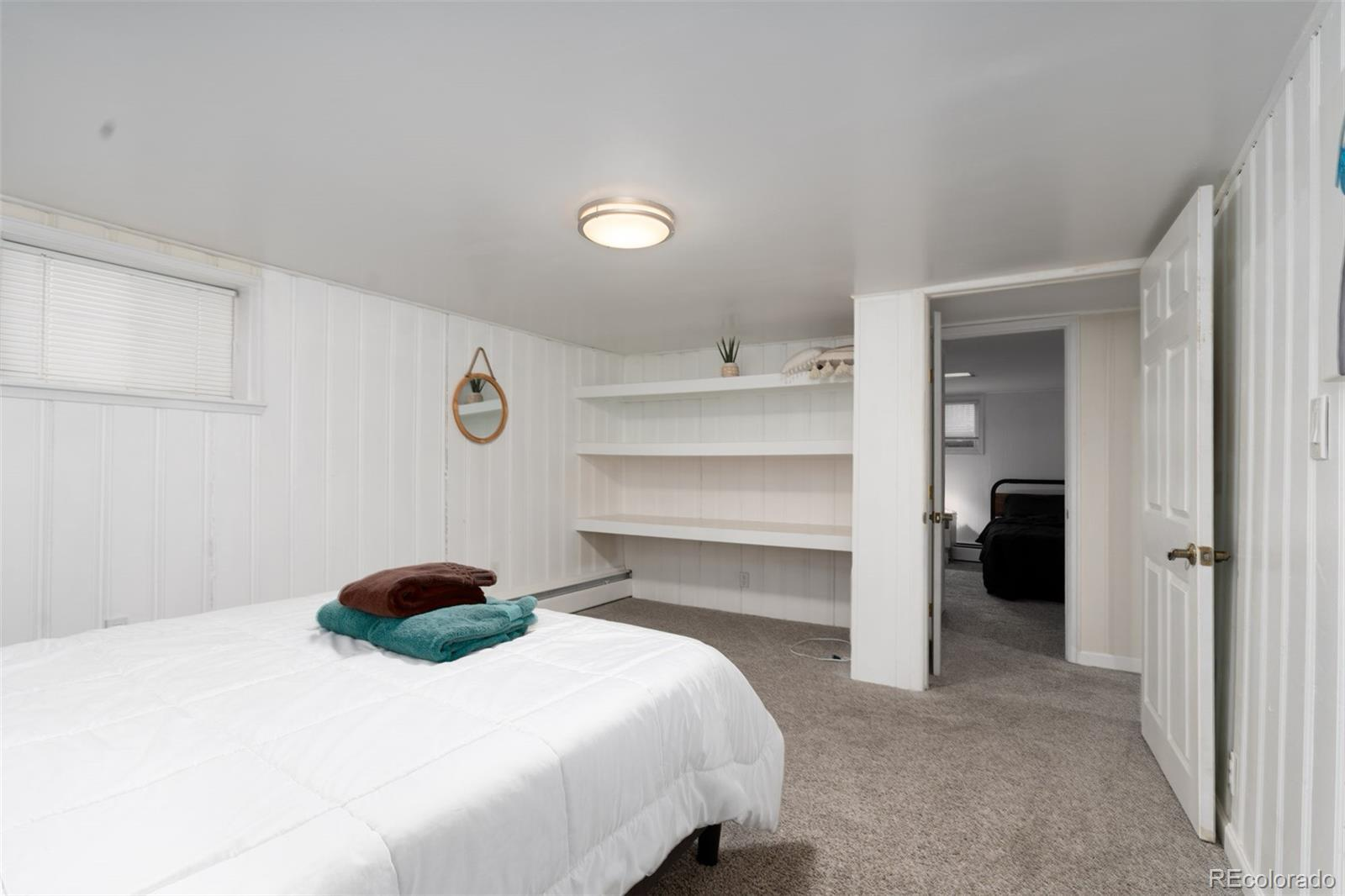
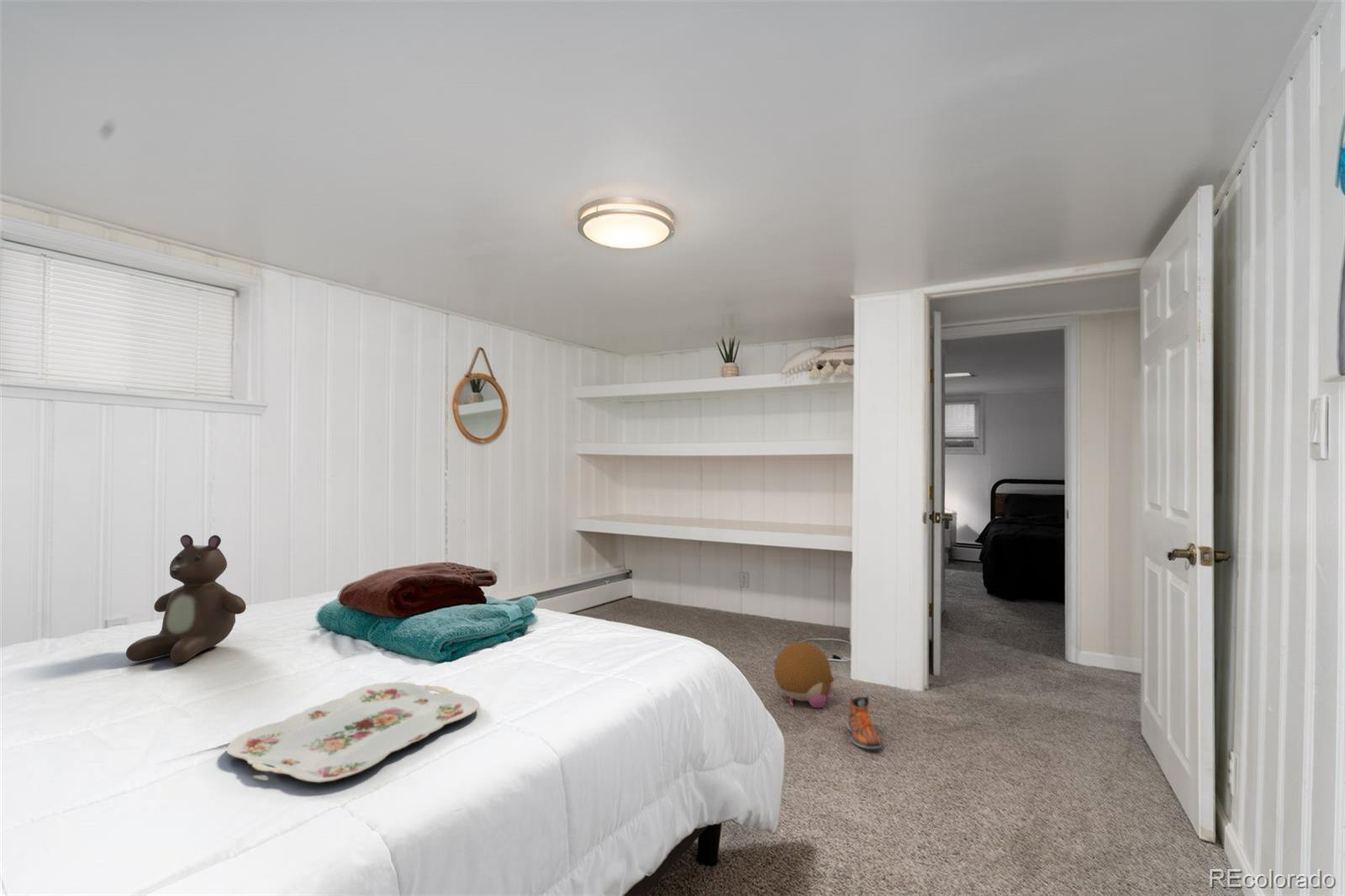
+ sneaker [846,695,882,750]
+ plush toy [773,641,836,709]
+ serving tray [225,682,481,783]
+ teddy bear [125,534,247,664]
